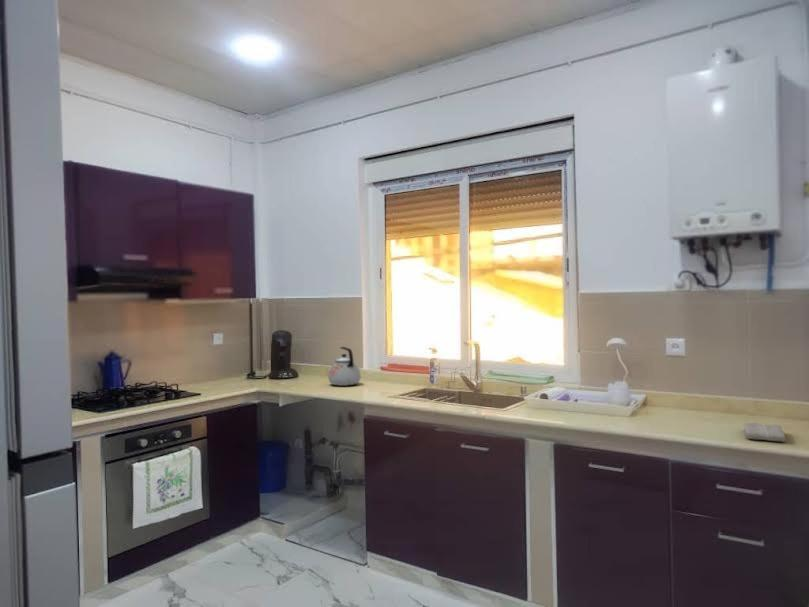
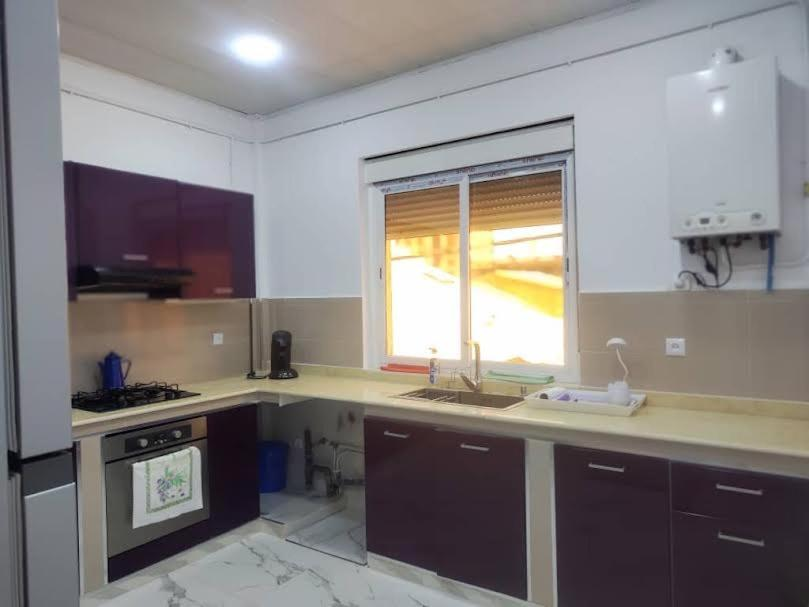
- washcloth [742,422,787,443]
- kettle [327,346,362,387]
